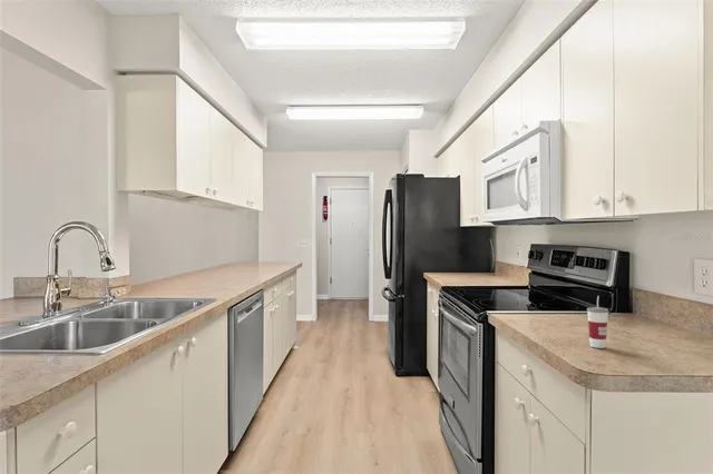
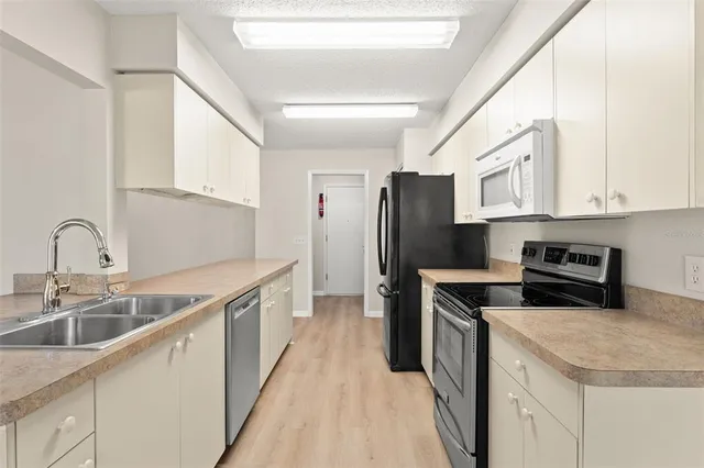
- cup [586,295,609,349]
